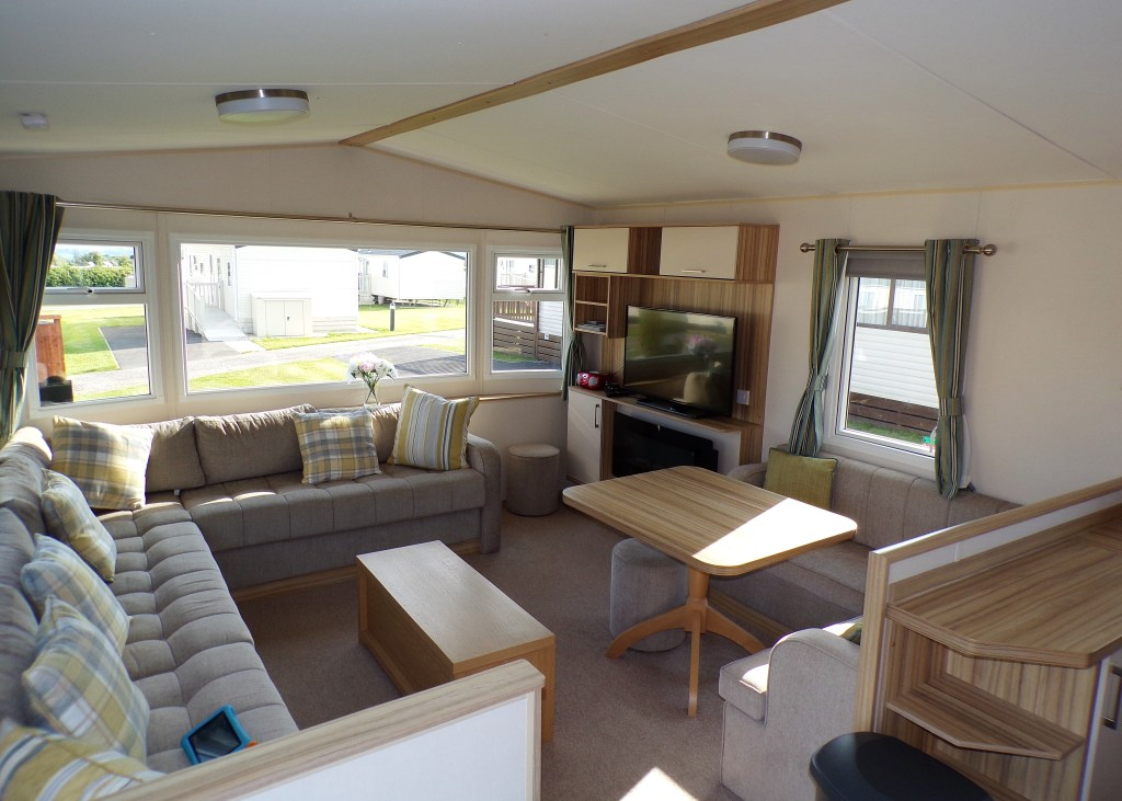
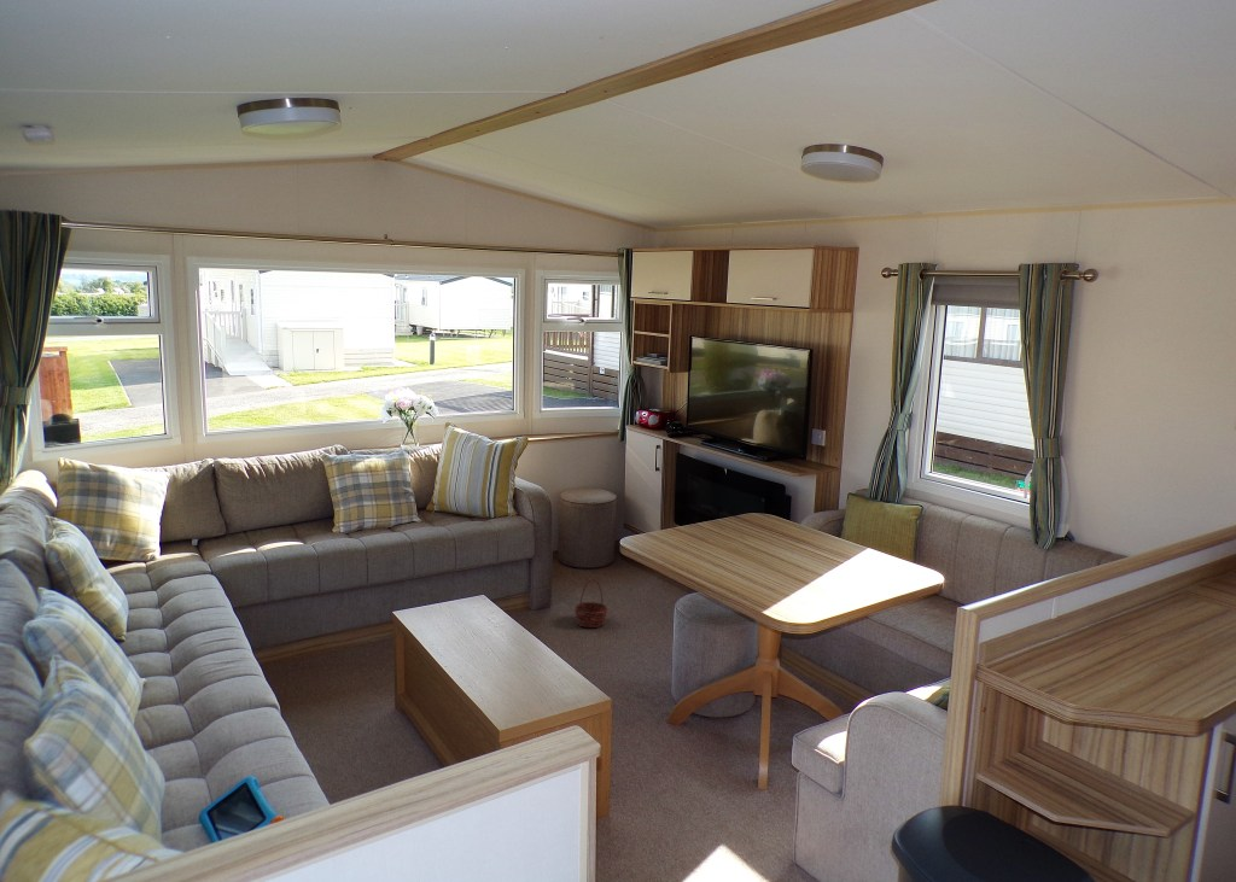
+ basket [573,578,610,629]
